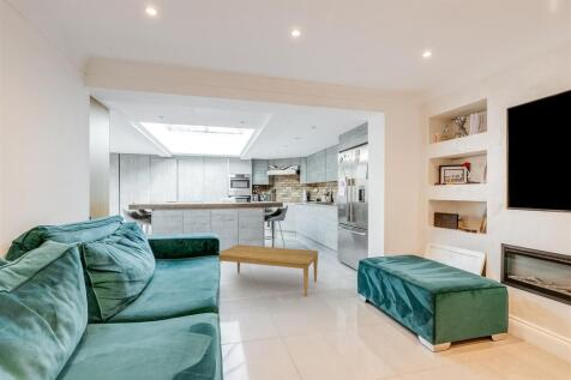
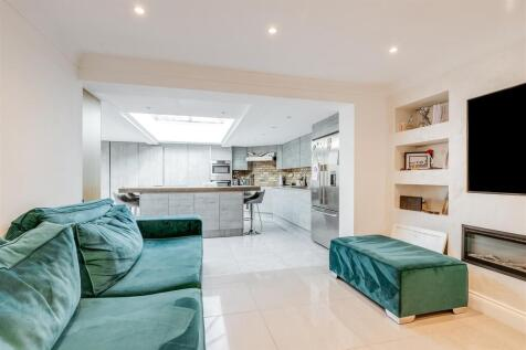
- coffee table [218,243,319,297]
